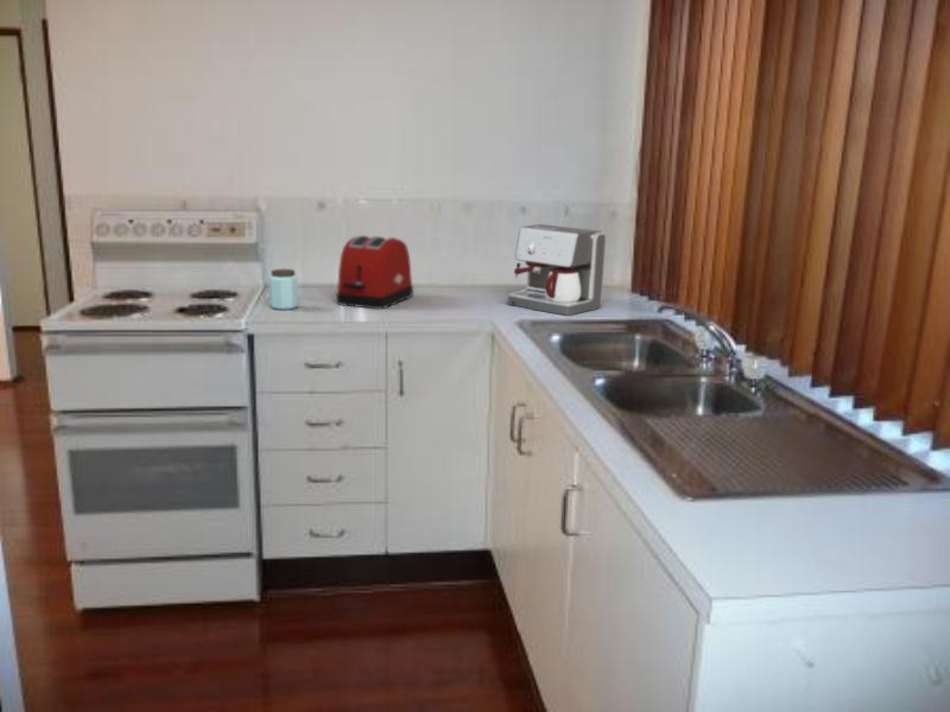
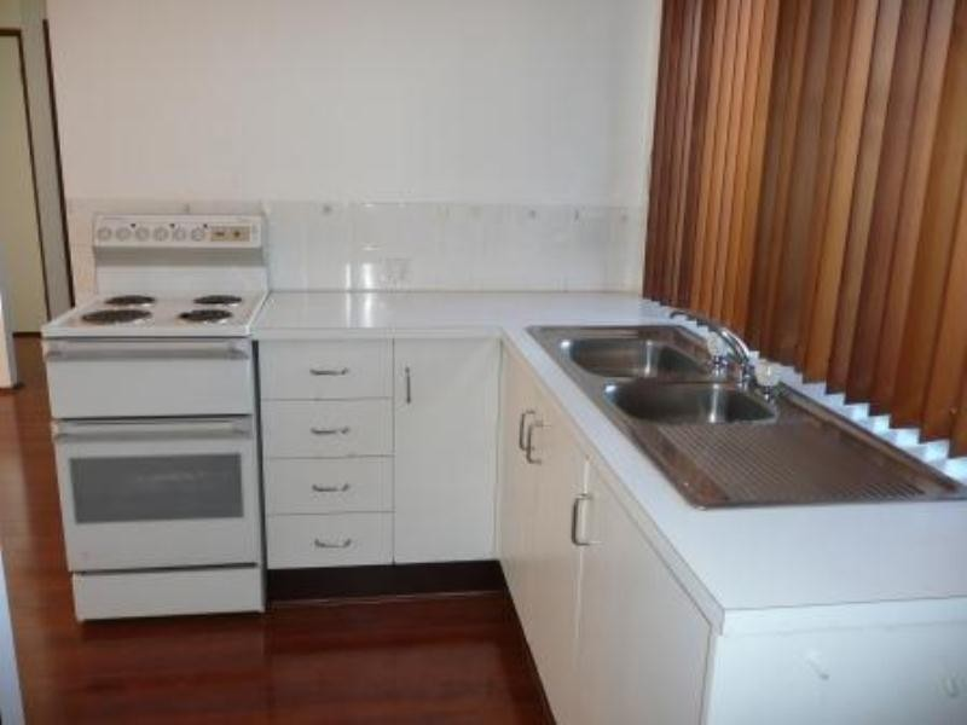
- coffee maker [507,223,608,317]
- toaster [335,234,414,310]
- peanut butter [268,268,299,311]
